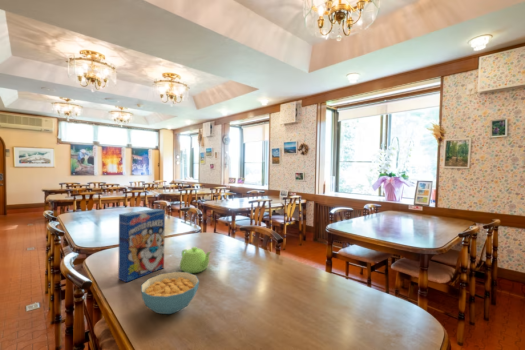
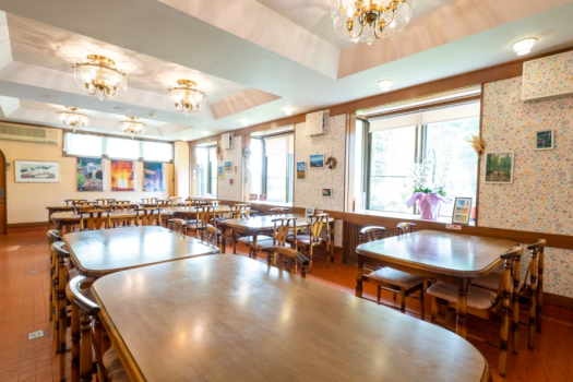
- teapot [179,246,213,274]
- cereal bowl [140,271,200,315]
- cereal box [117,208,166,283]
